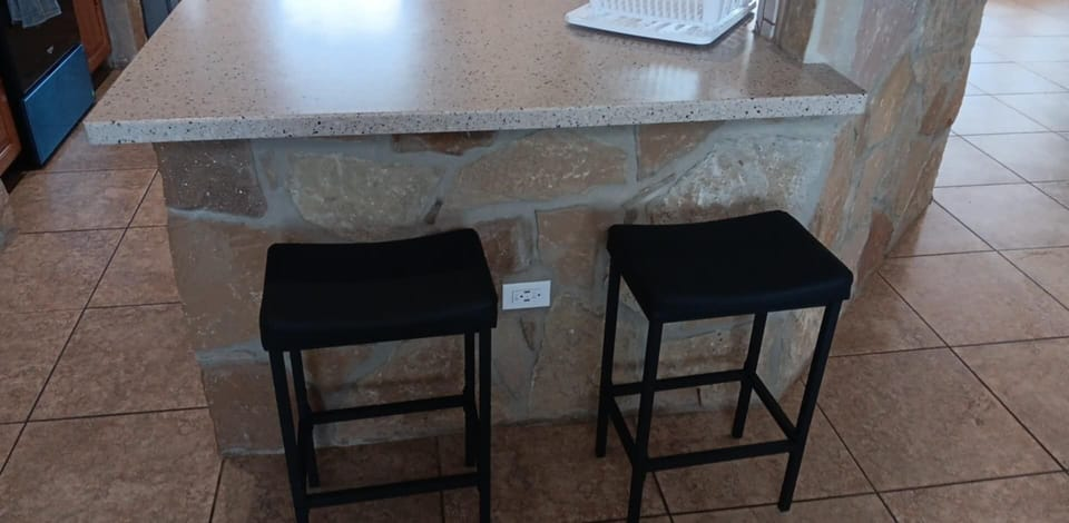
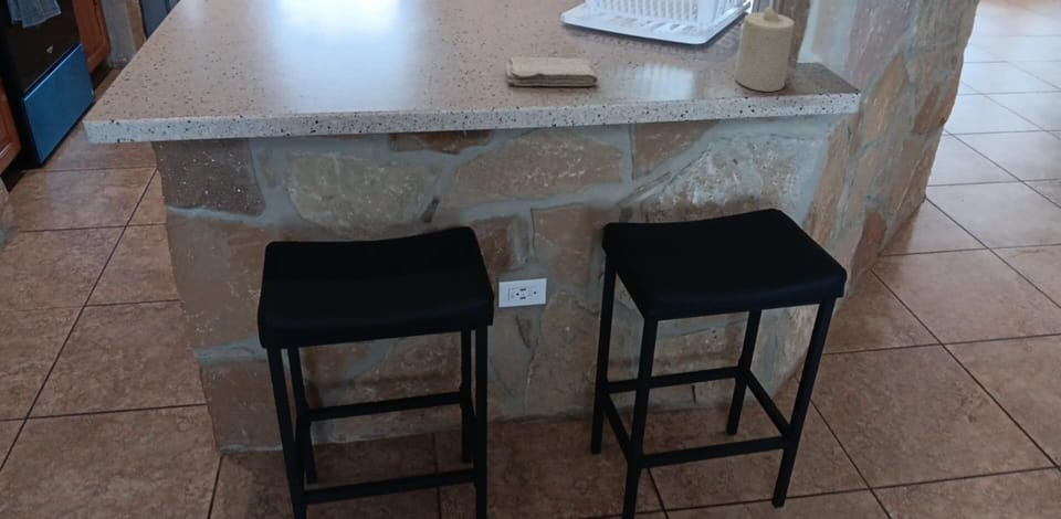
+ candle [734,4,796,93]
+ washcloth [504,56,599,87]
